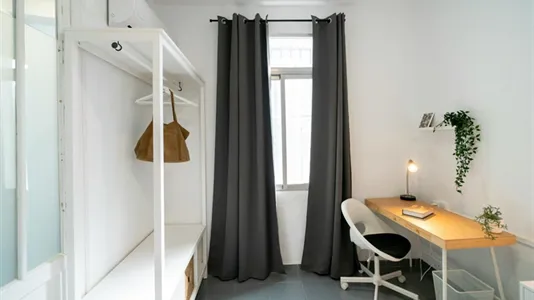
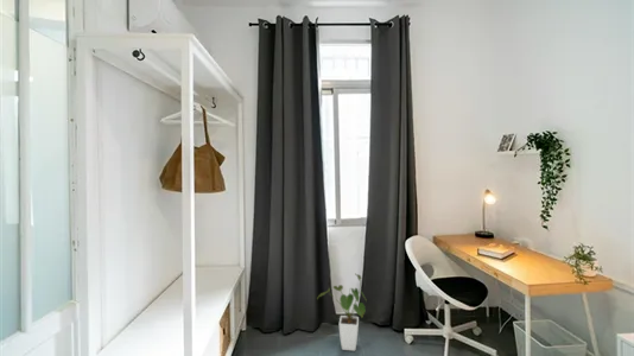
+ house plant [317,273,368,352]
